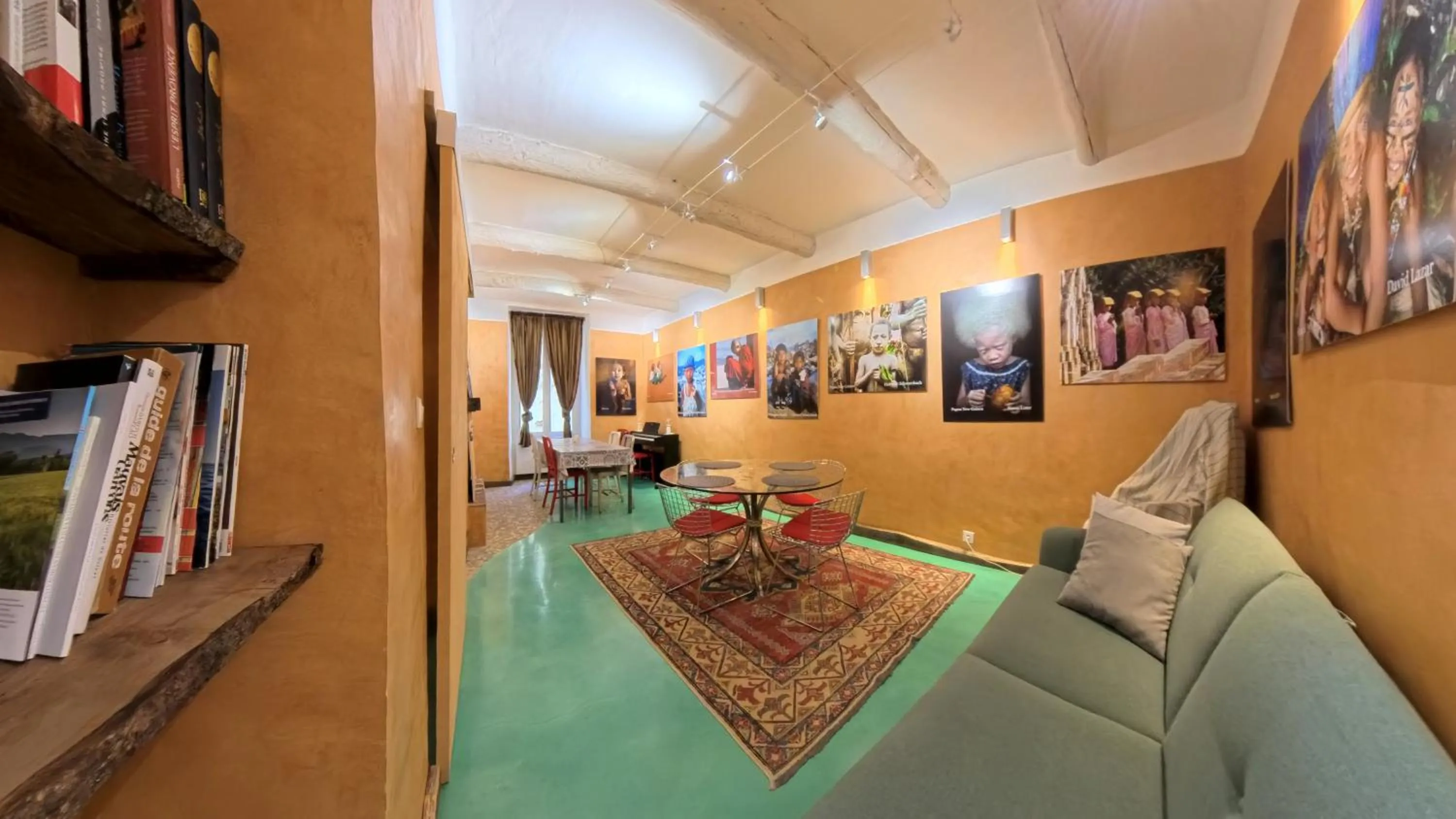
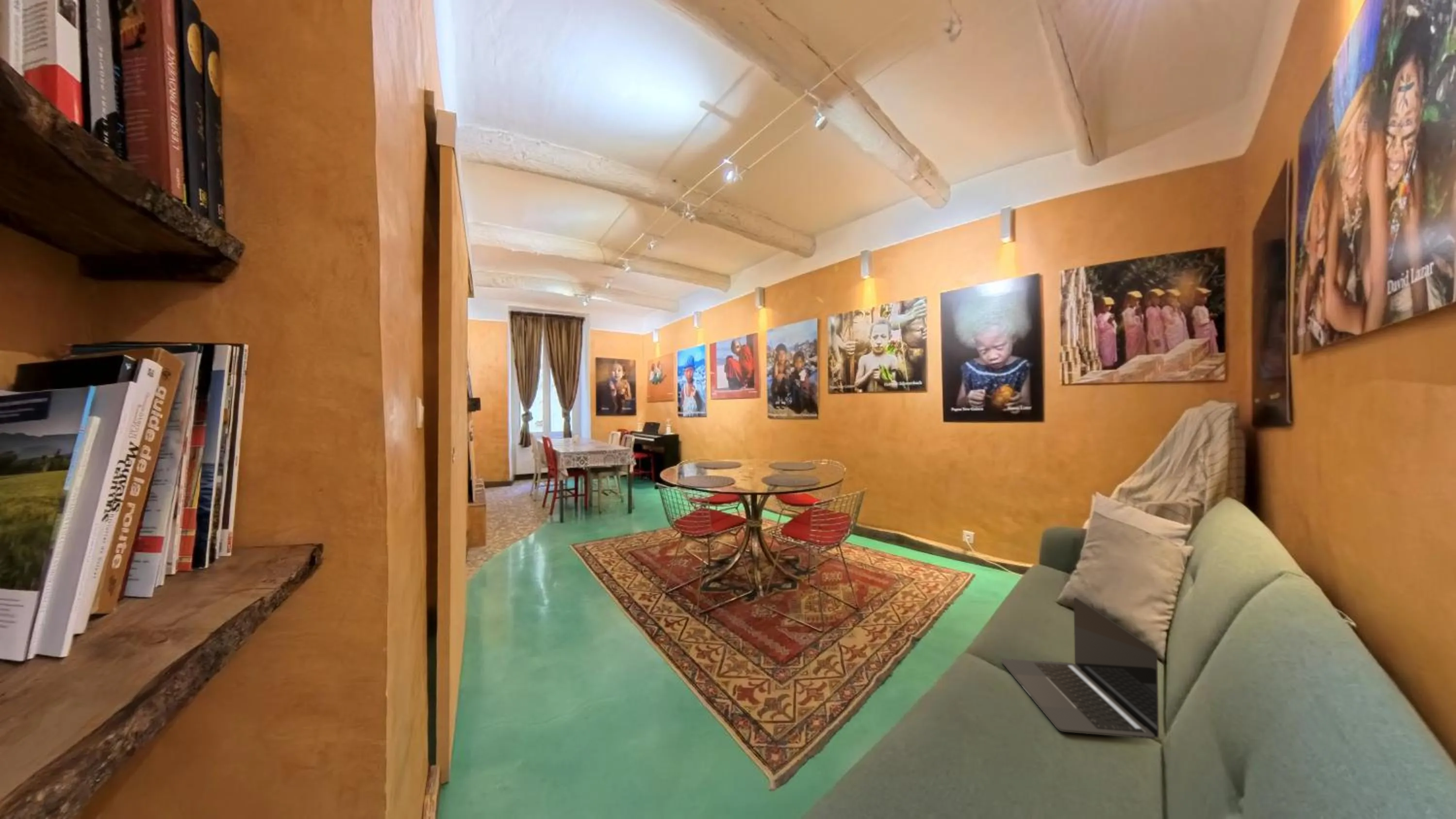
+ laptop [1001,597,1159,739]
